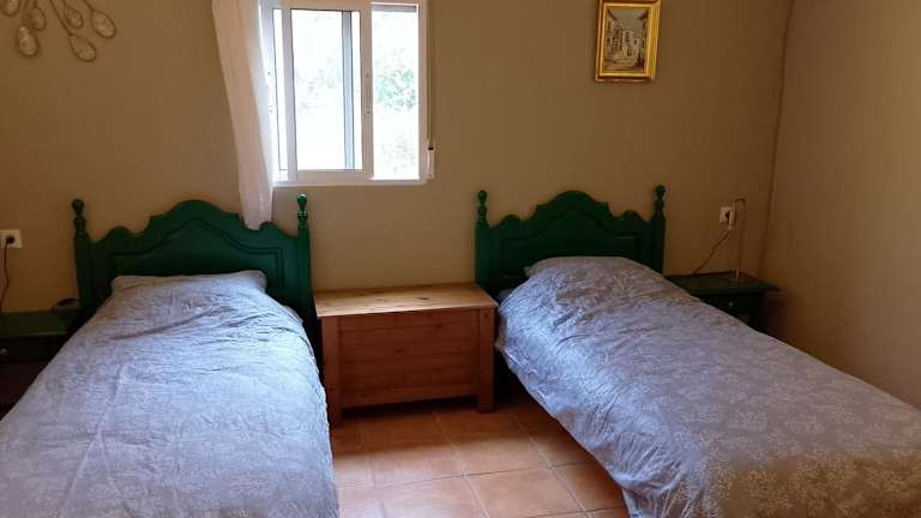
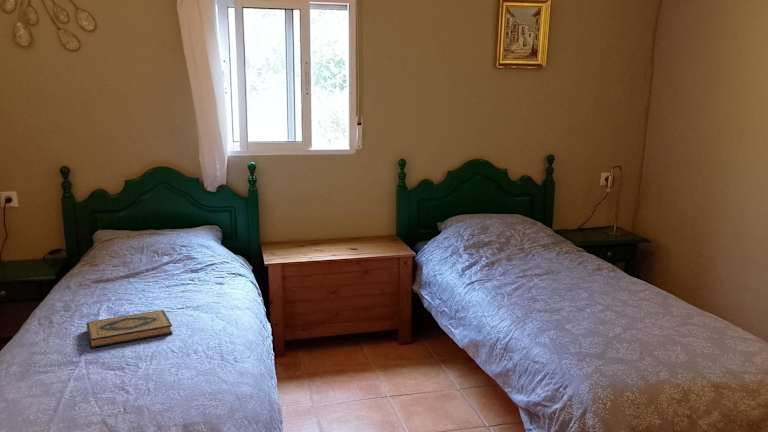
+ hardback book [86,309,174,349]
